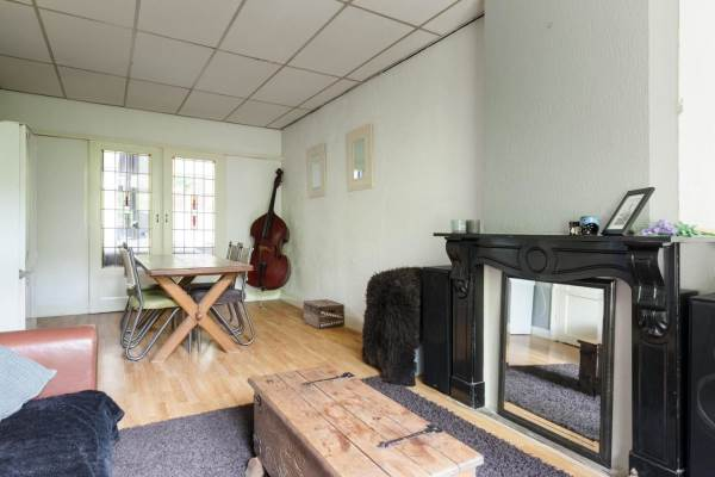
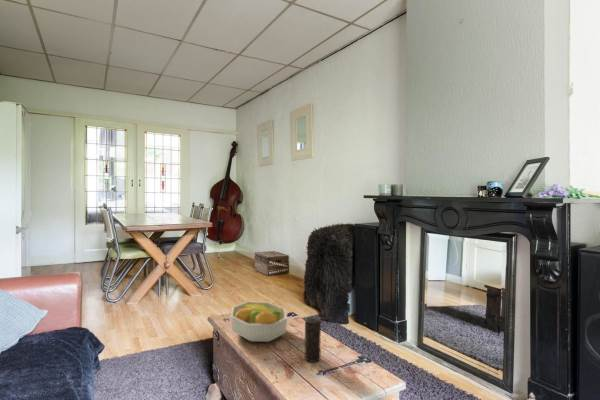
+ fruit bowl [230,301,288,343]
+ candle [304,317,322,363]
